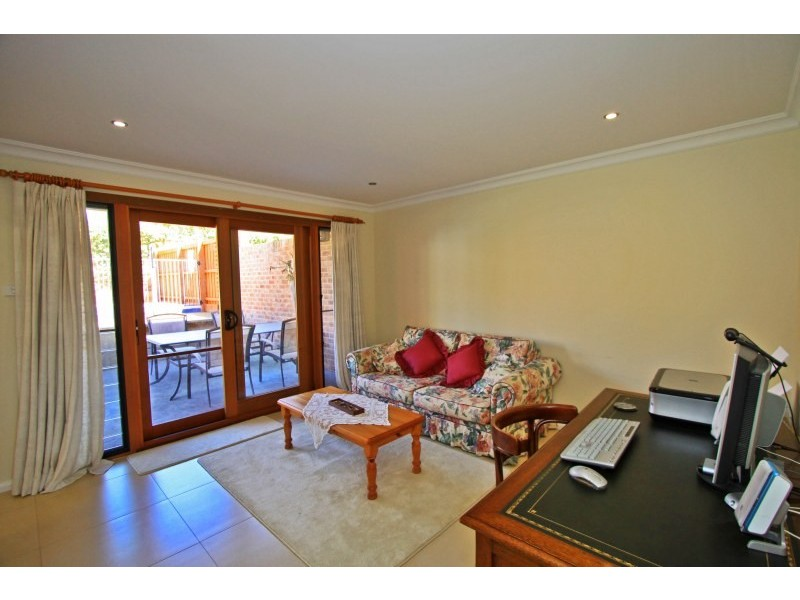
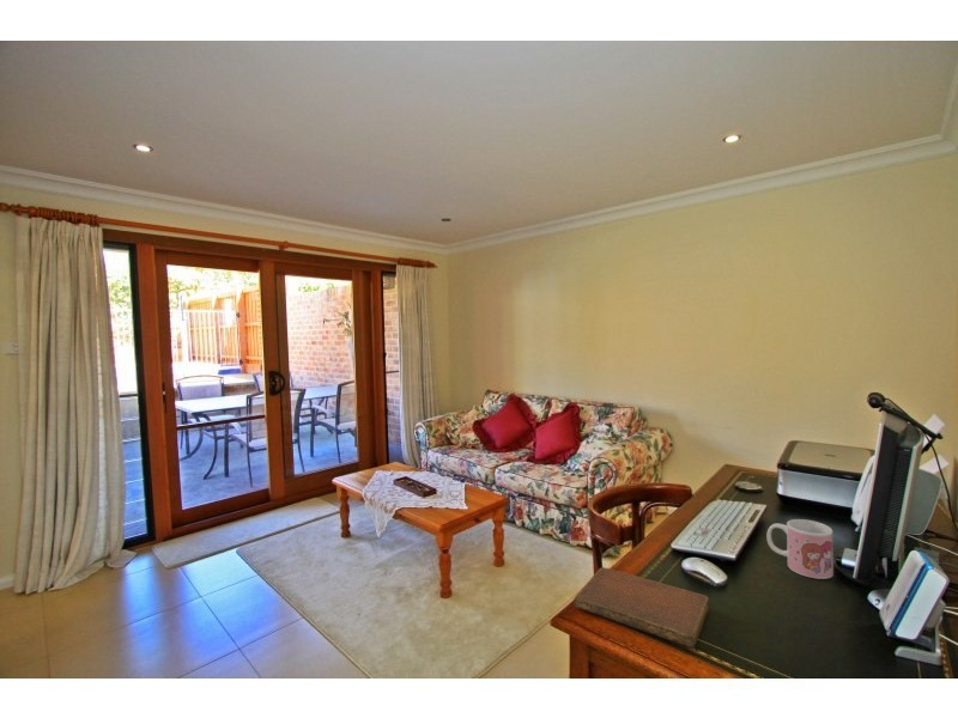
+ notebook [572,566,710,650]
+ mug [765,518,835,580]
